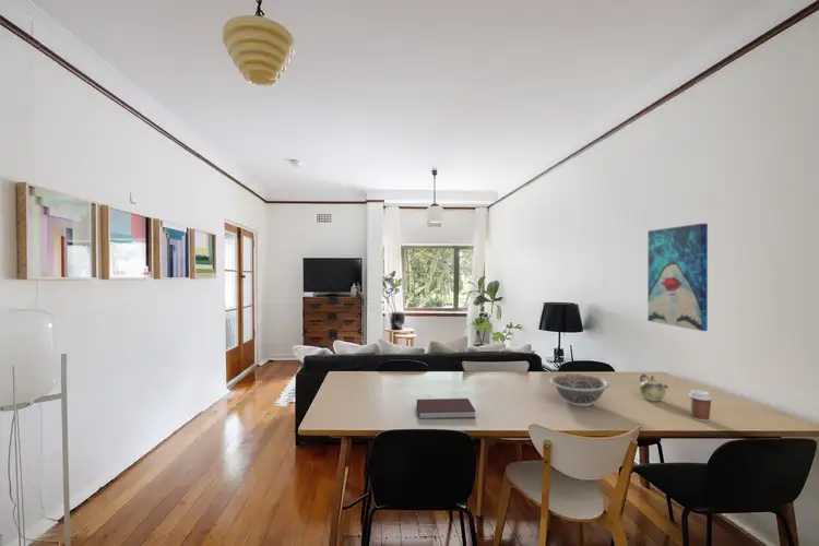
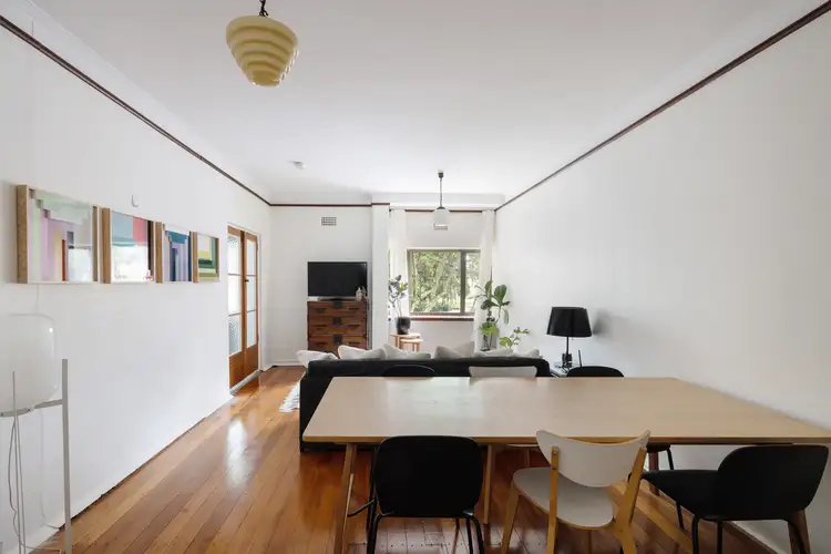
- coffee cup [687,389,714,423]
- notebook [416,397,477,420]
- decorative bowl [548,372,612,407]
- teapot [639,373,669,403]
- wall art [646,223,709,332]
